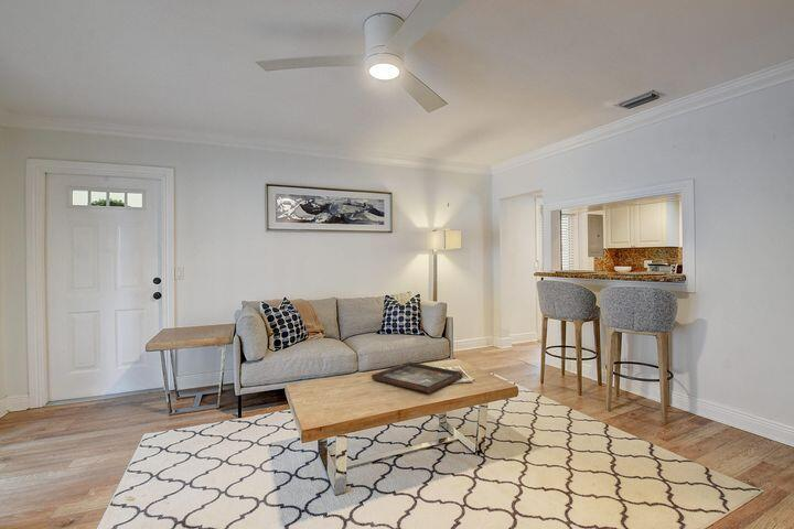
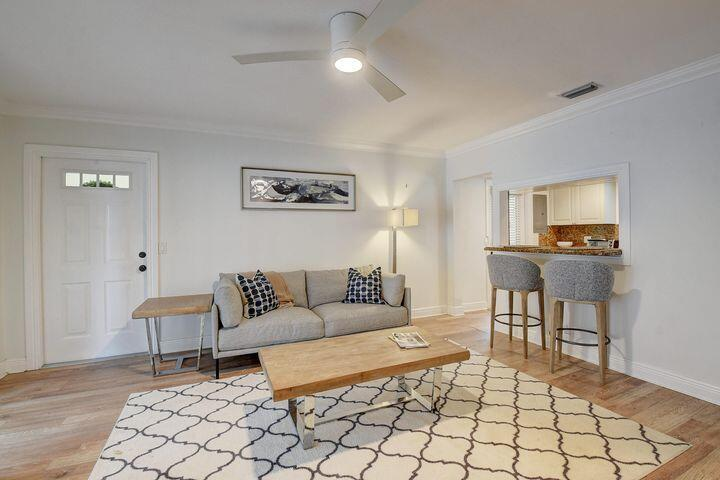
- decorative tray [371,361,463,393]
